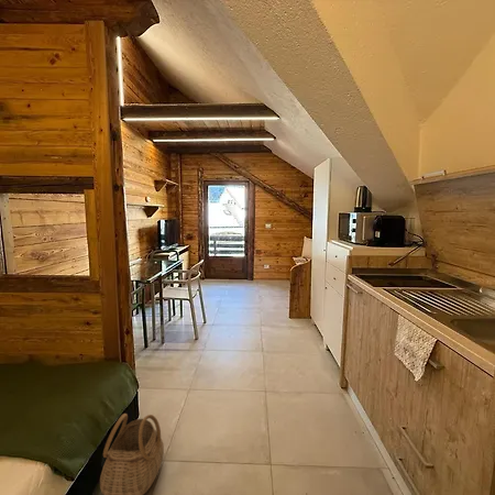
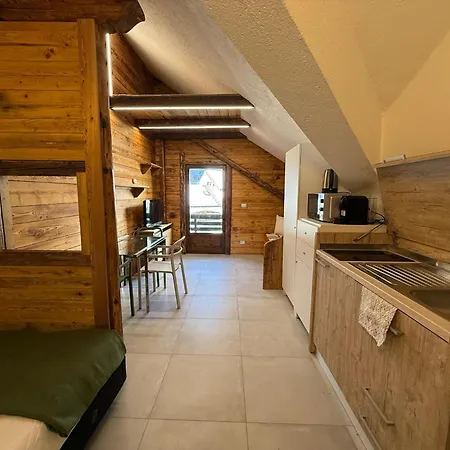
- basket [99,413,165,495]
